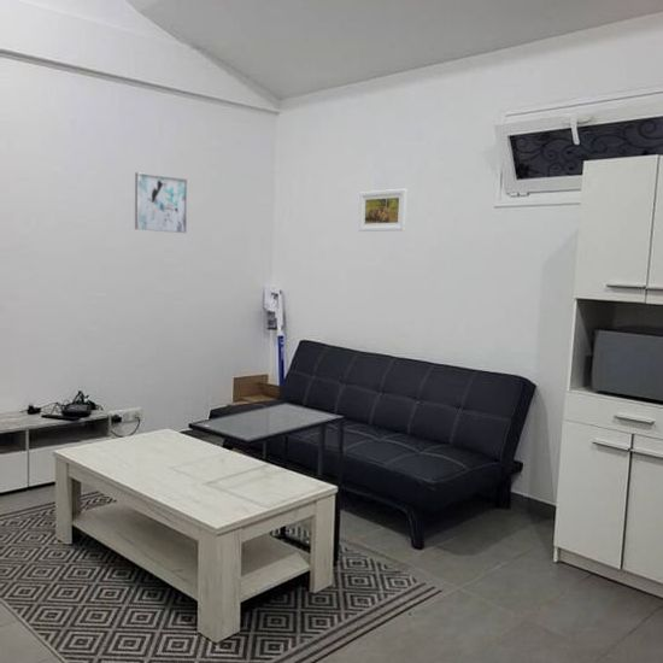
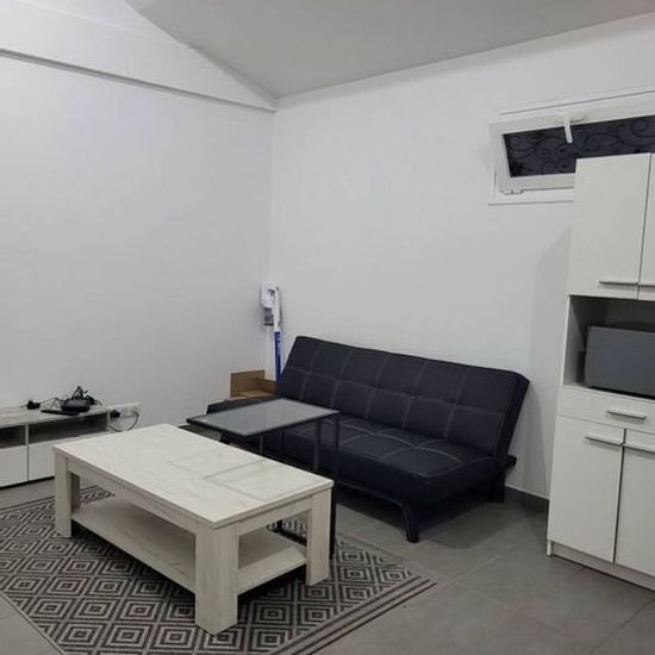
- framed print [357,188,409,233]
- wall art [134,171,188,234]
